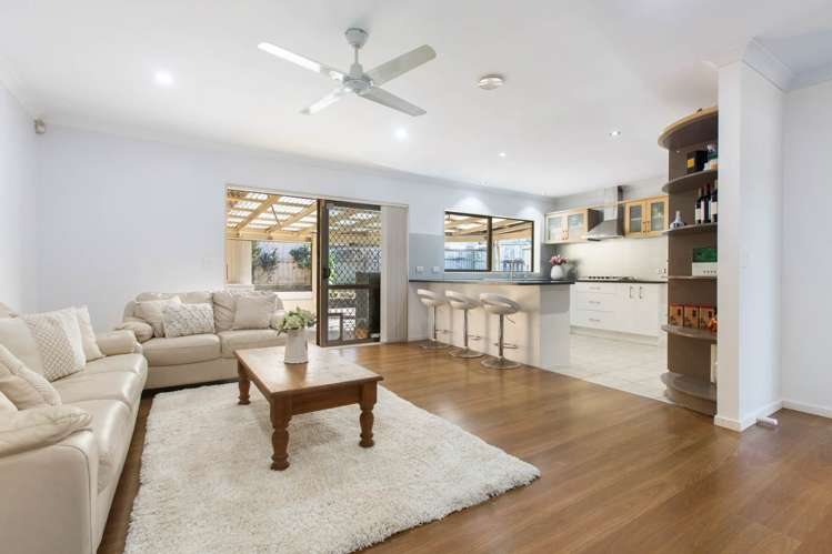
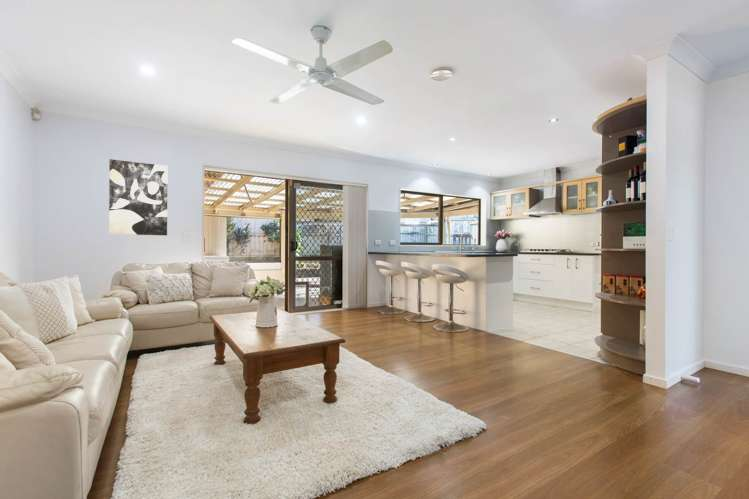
+ wall art [108,158,169,236]
